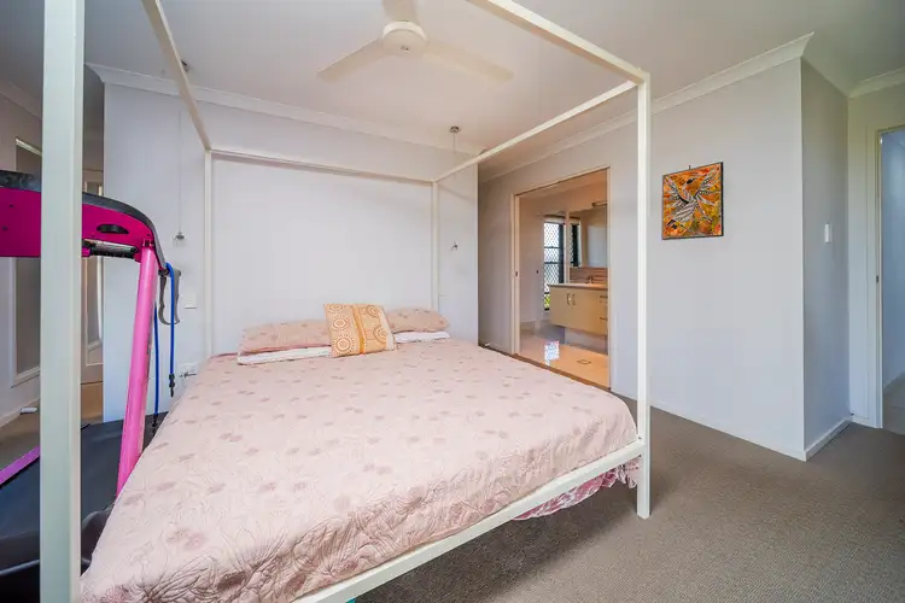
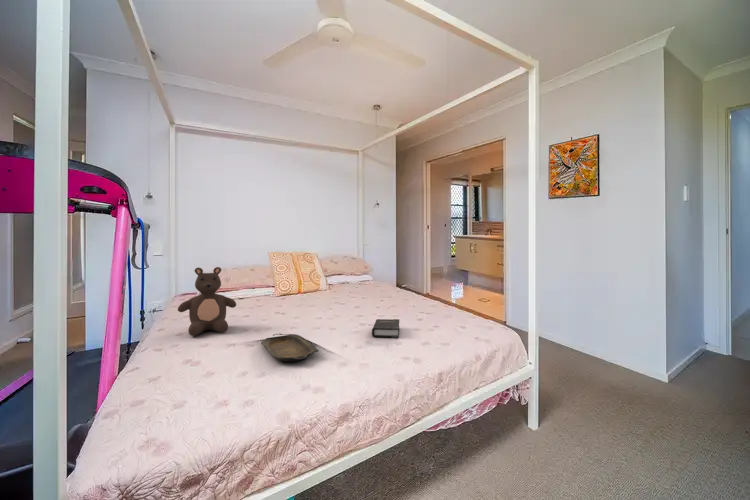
+ serving tray [261,333,320,363]
+ teddy bear [177,266,237,337]
+ hardback book [371,318,400,339]
